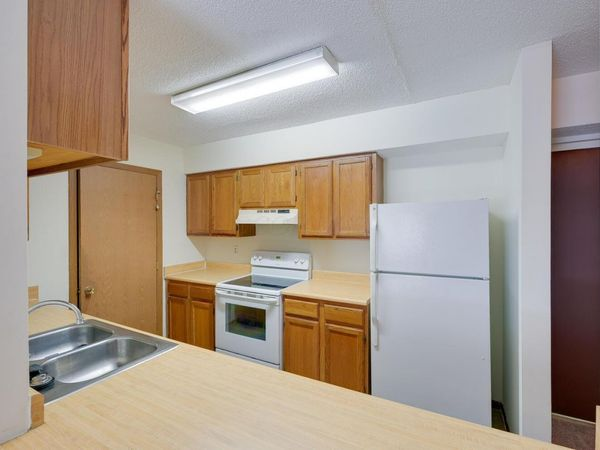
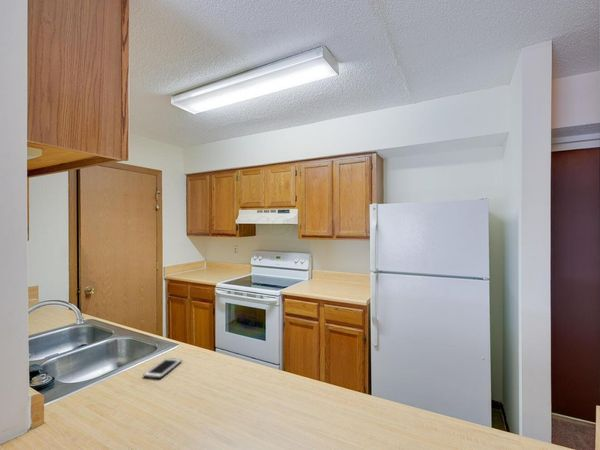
+ cell phone [143,357,182,379]
